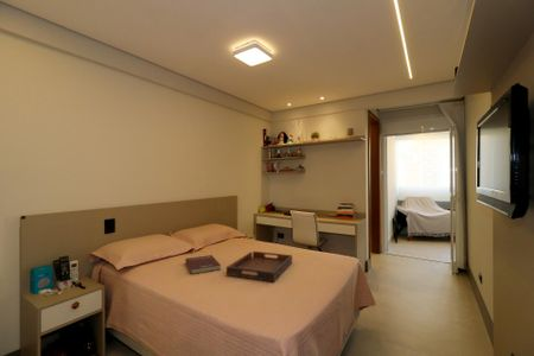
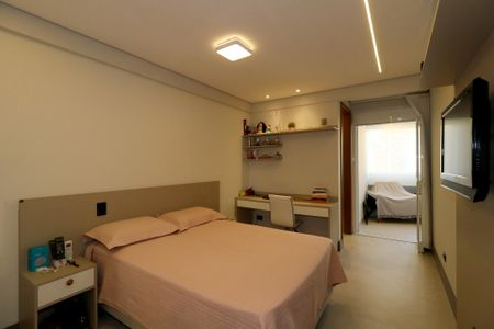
- book [184,254,222,275]
- serving tray [225,250,293,282]
